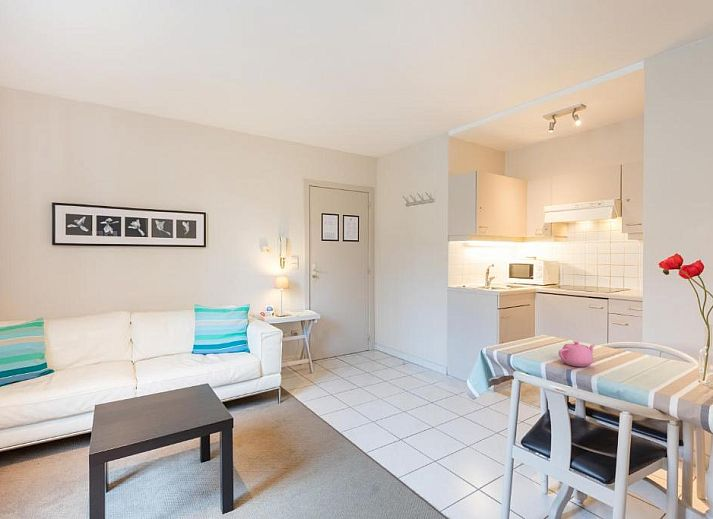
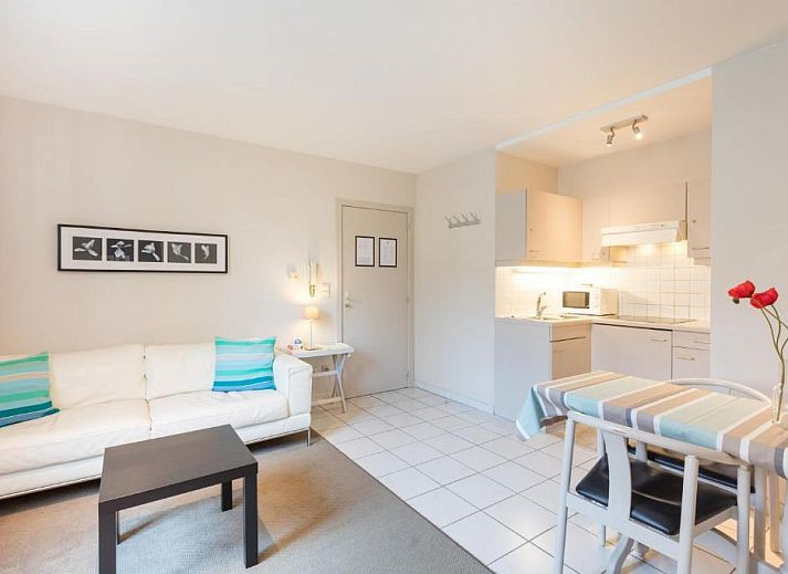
- teapot [558,340,596,367]
